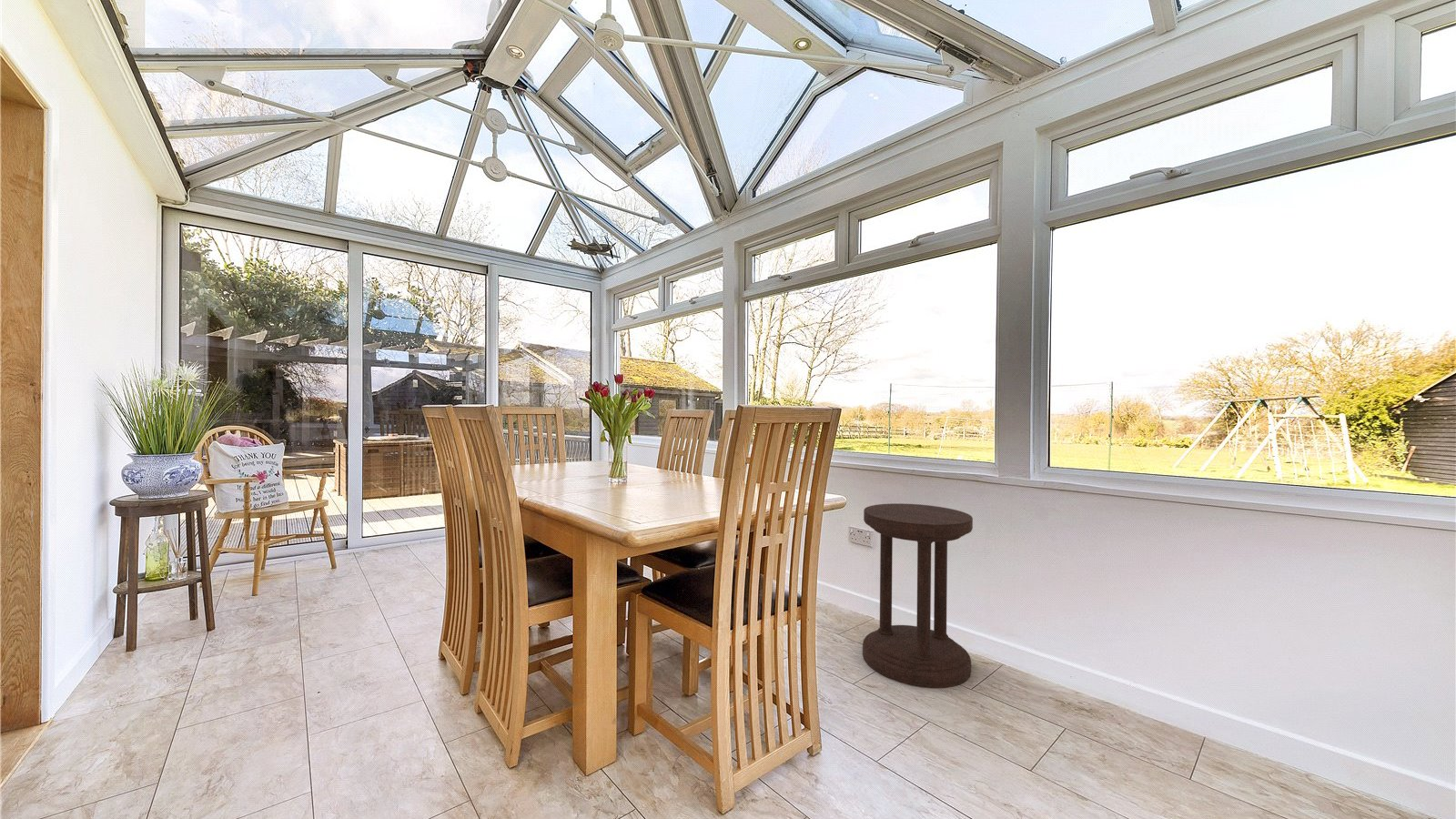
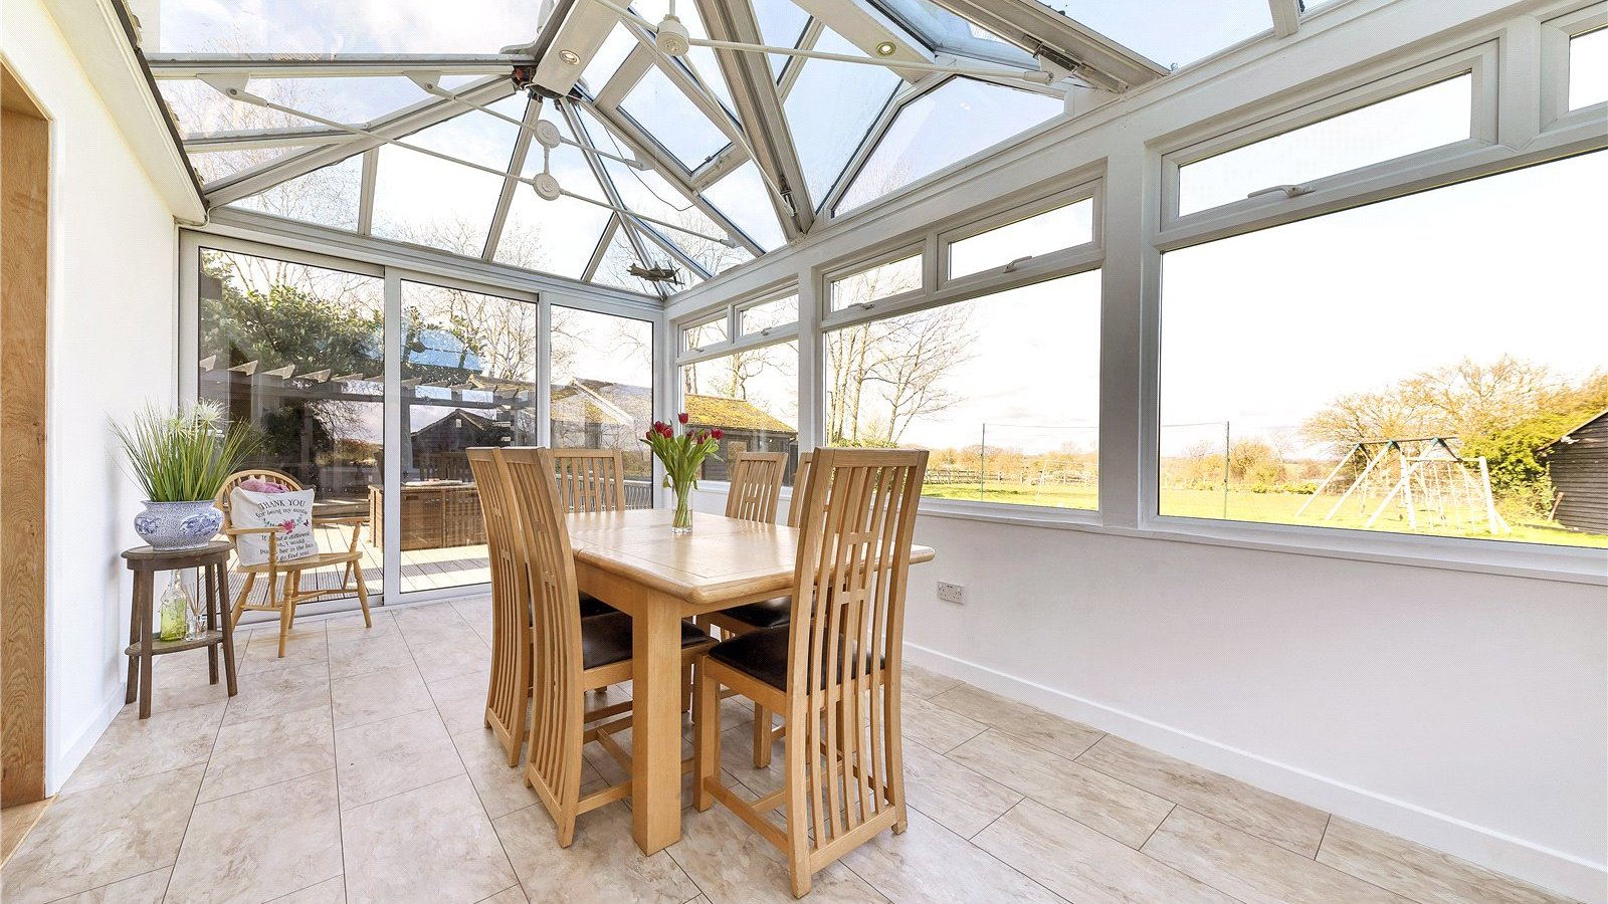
- side table [862,502,974,689]
